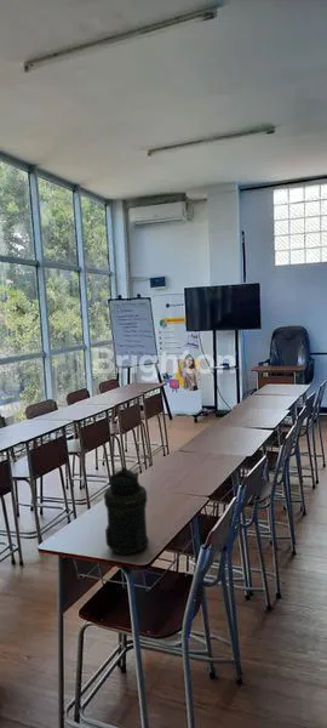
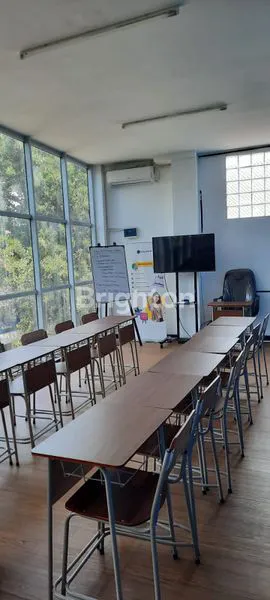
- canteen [103,466,150,557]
